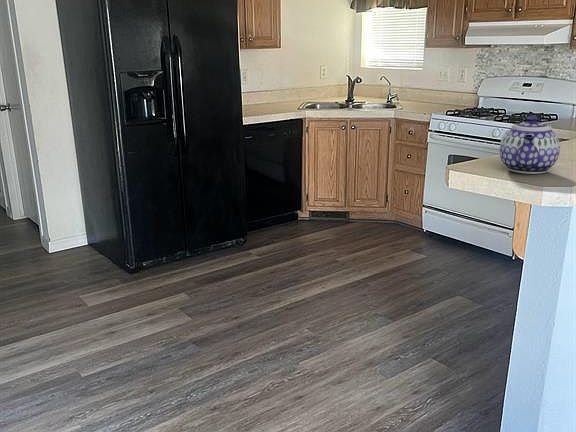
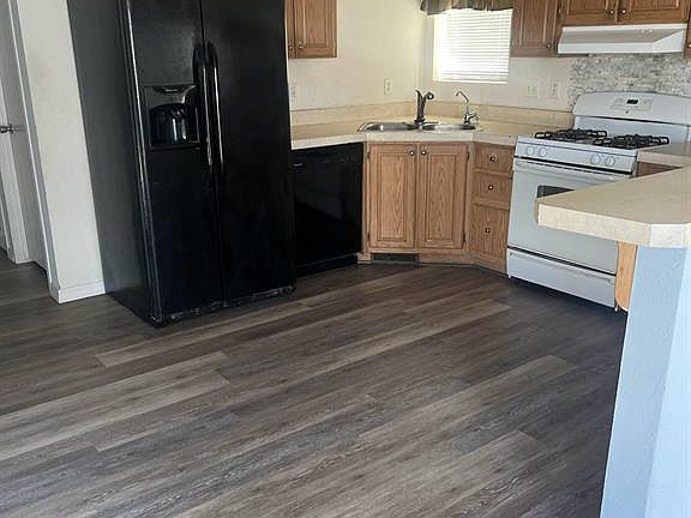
- teapot [499,115,561,175]
